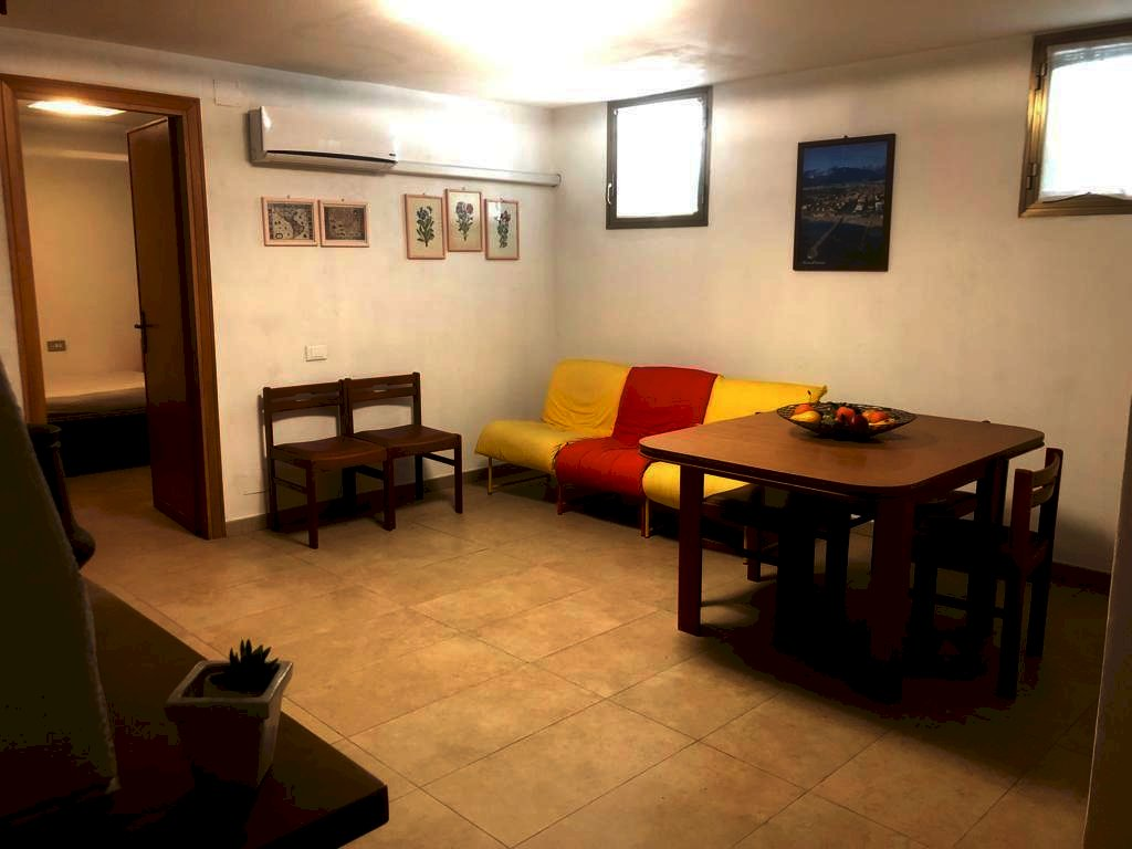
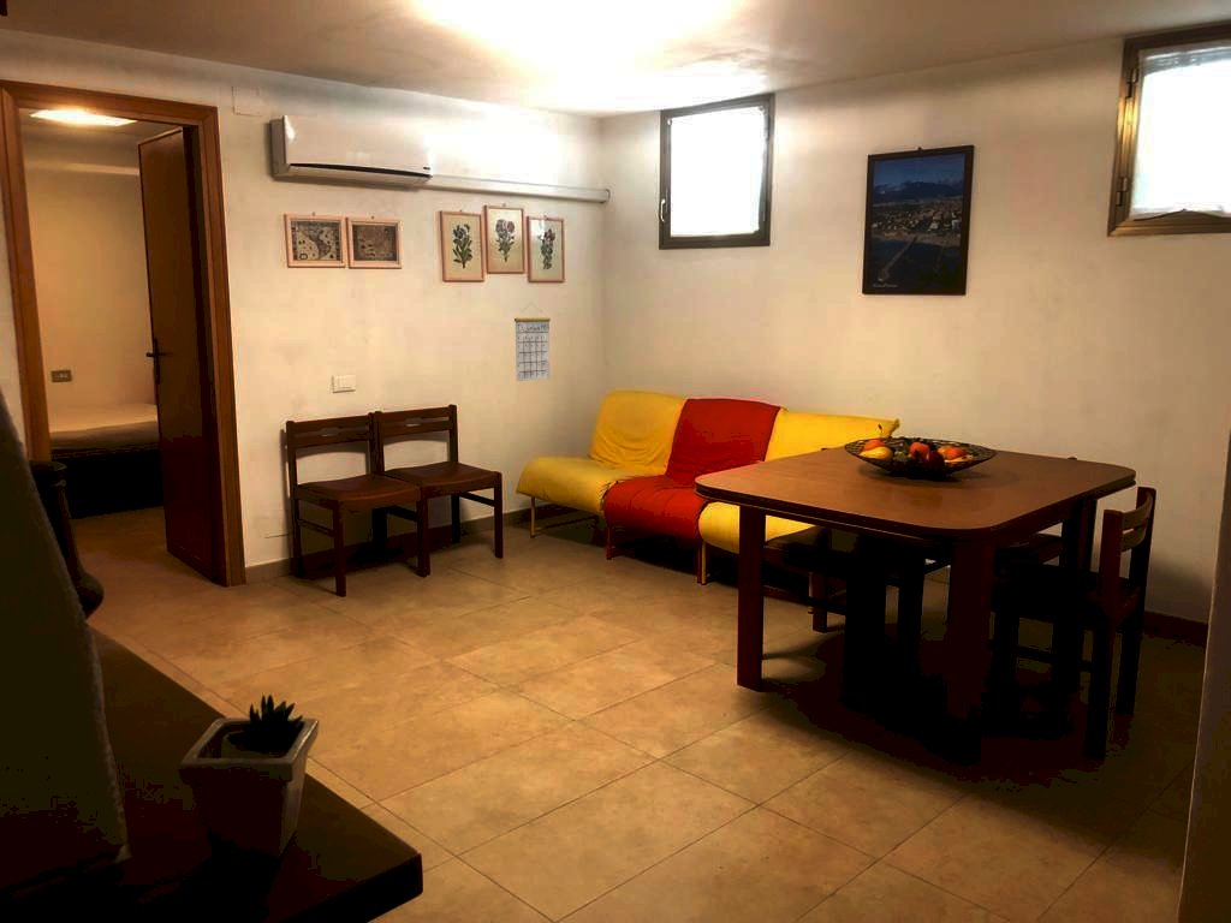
+ calendar [513,302,552,382]
